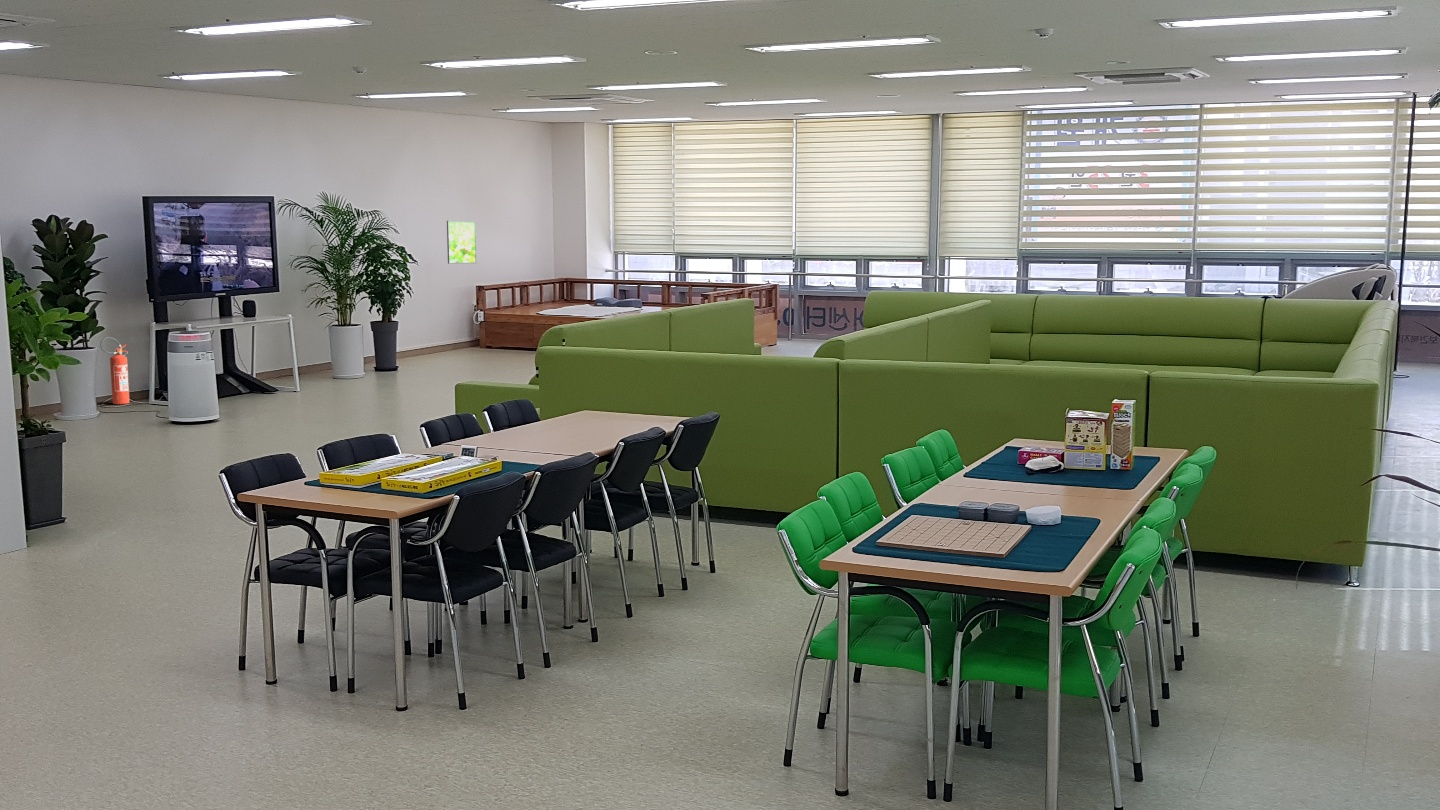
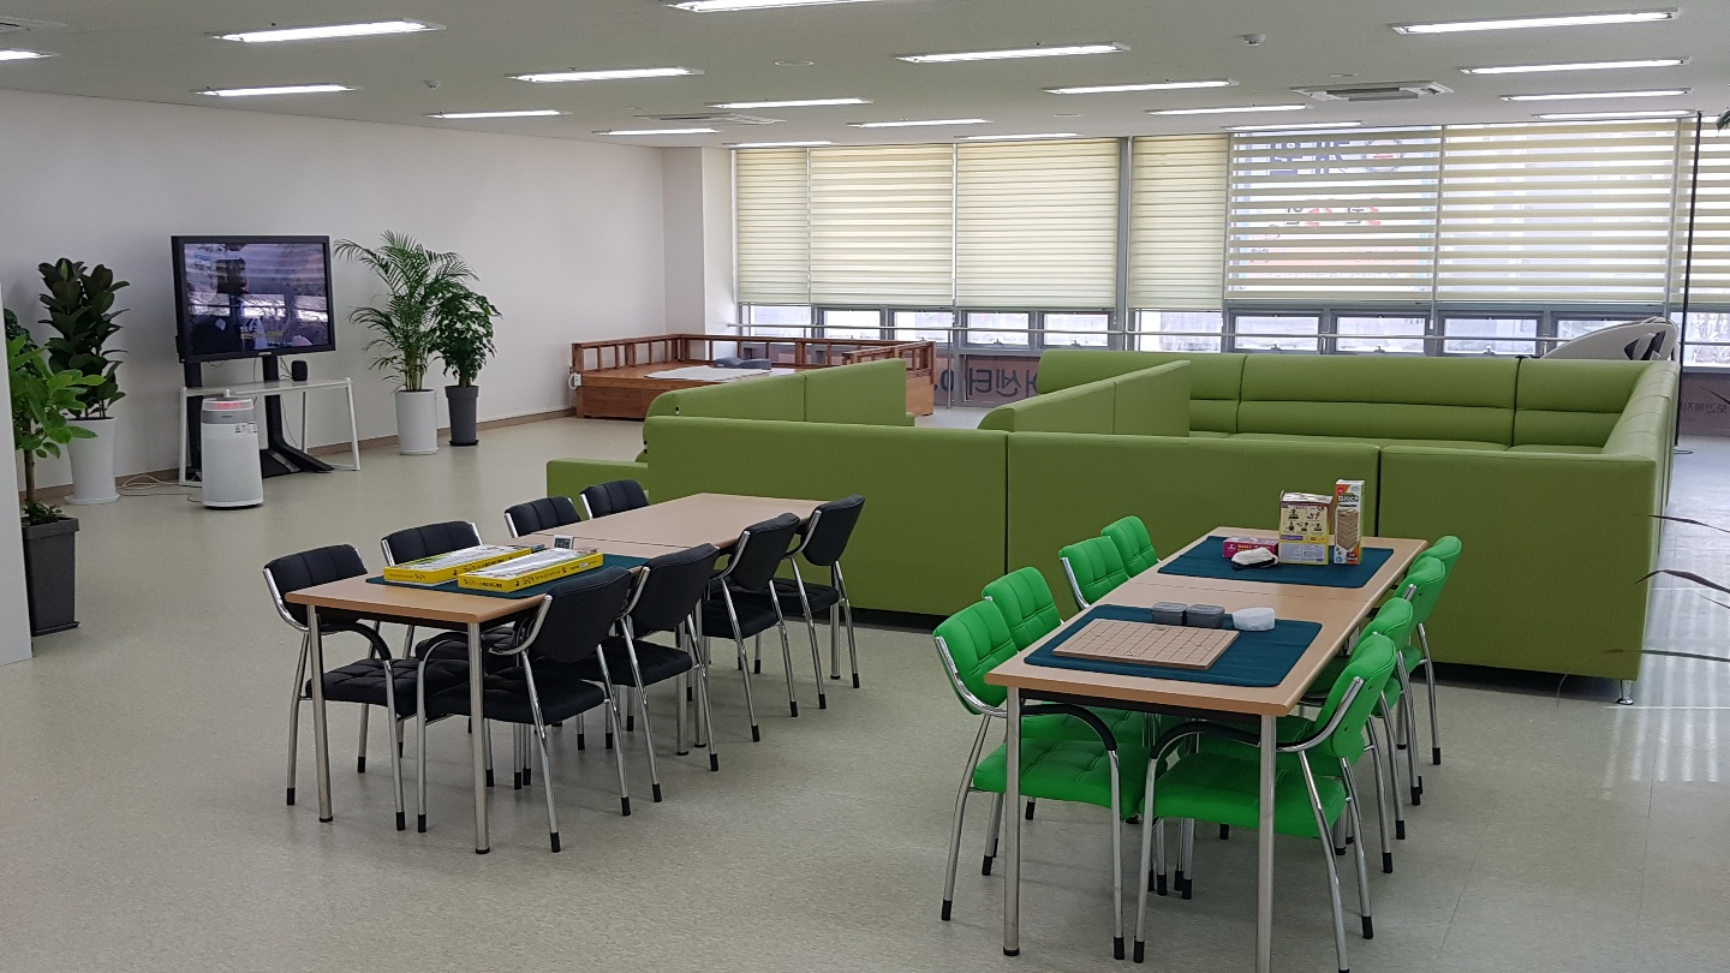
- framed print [446,220,477,265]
- fire extinguisher [99,336,130,405]
